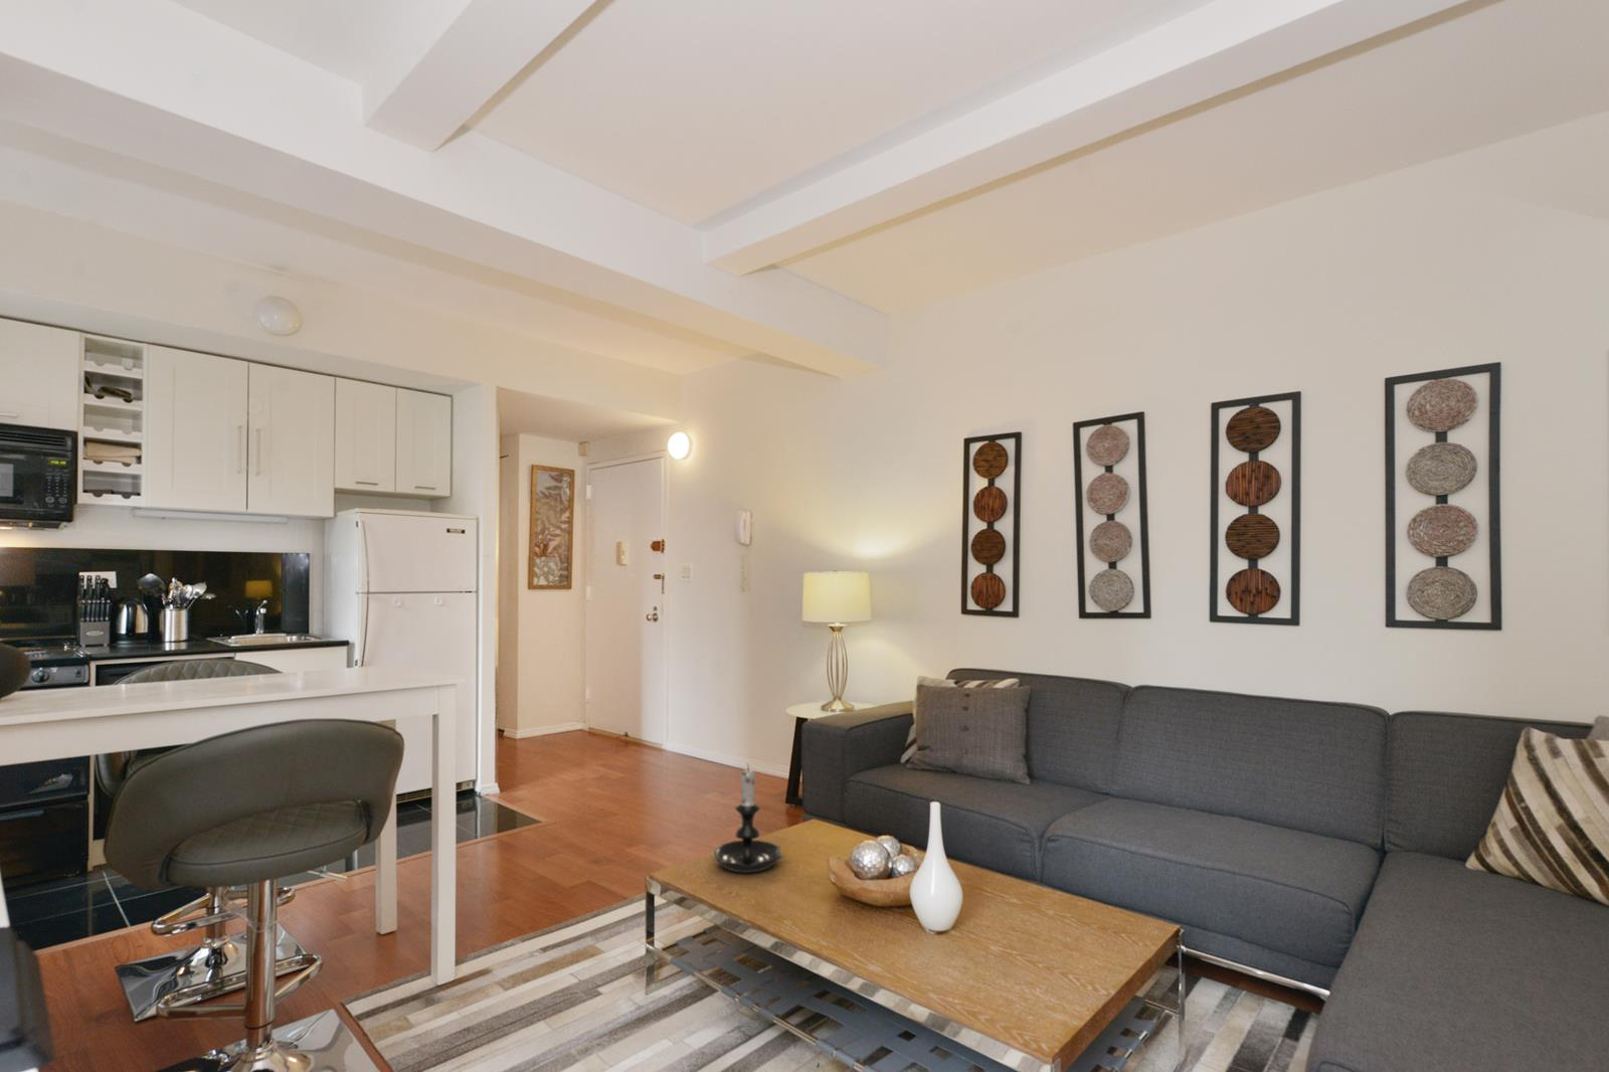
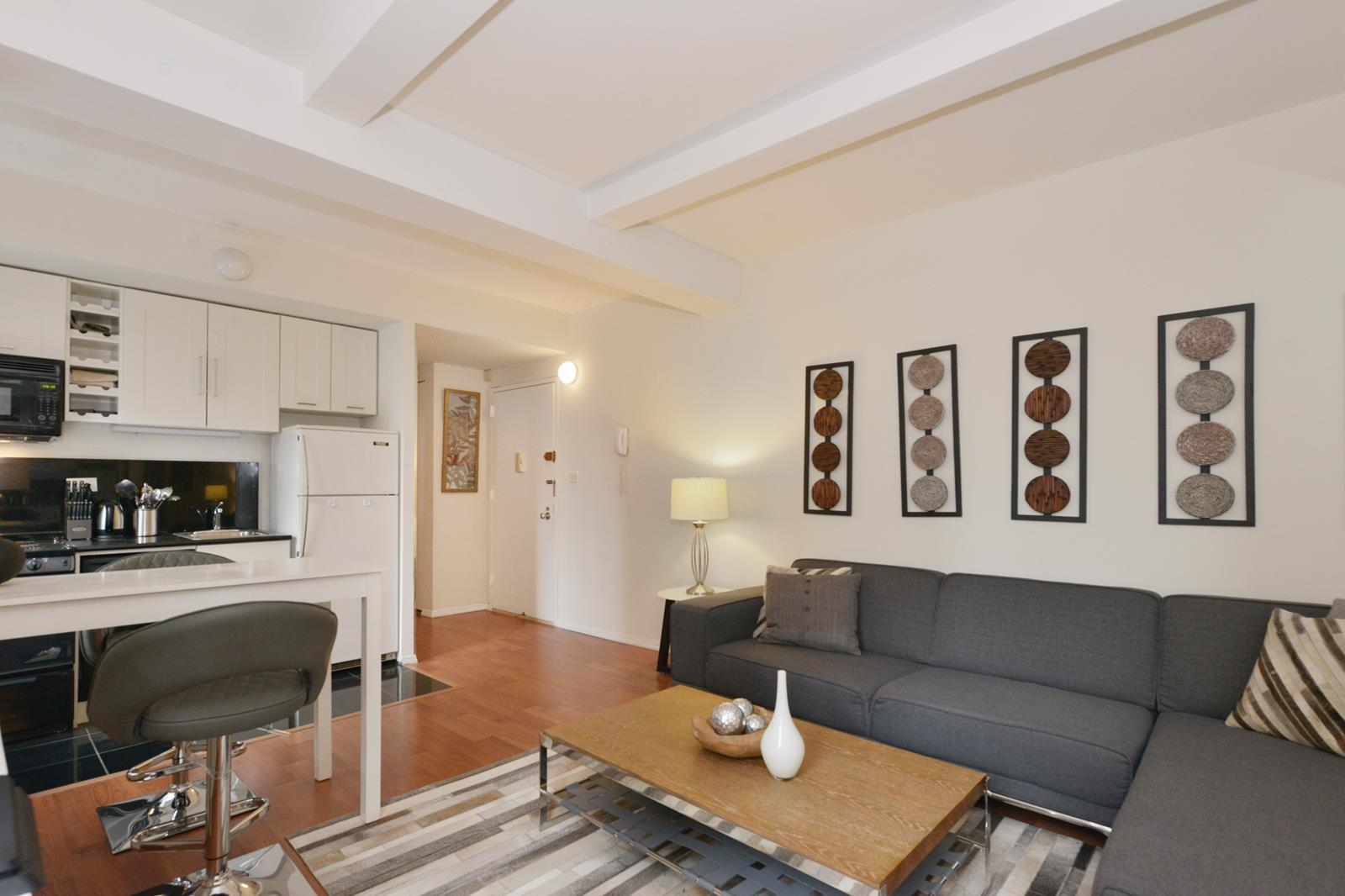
- candle holder [713,763,784,873]
